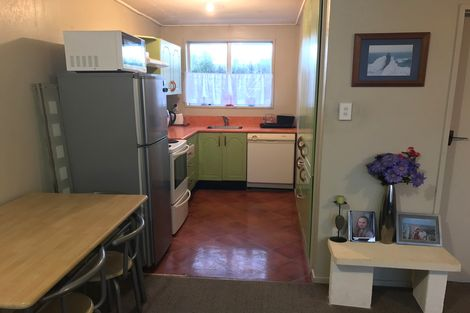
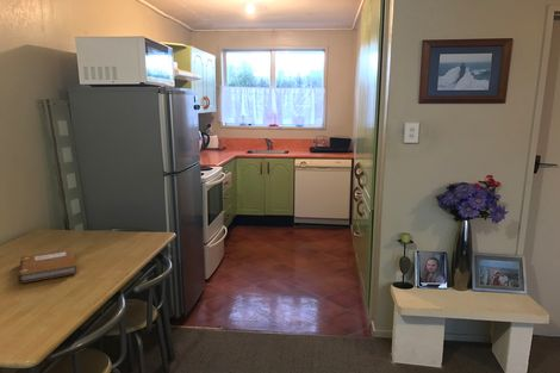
+ notebook [17,248,79,284]
